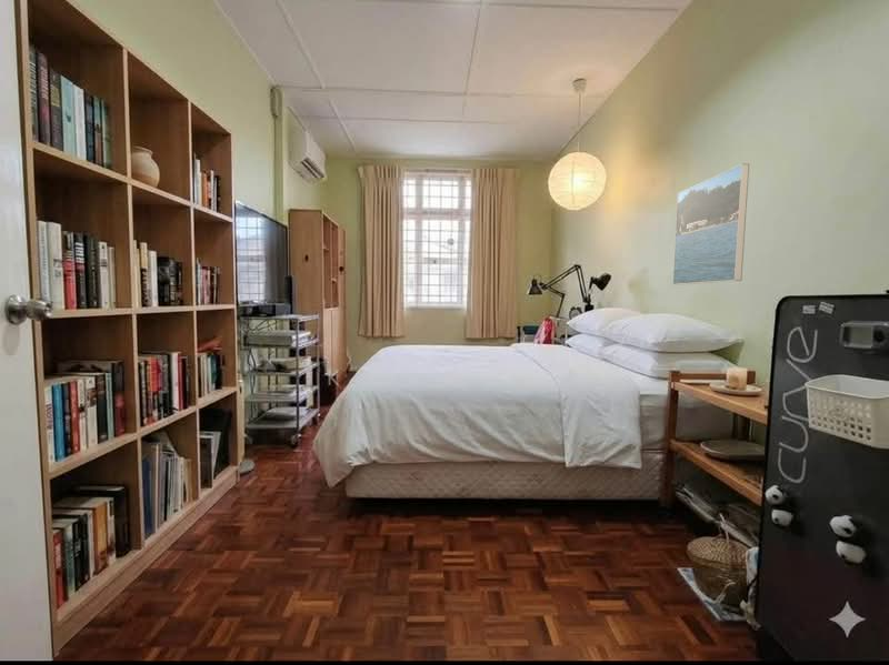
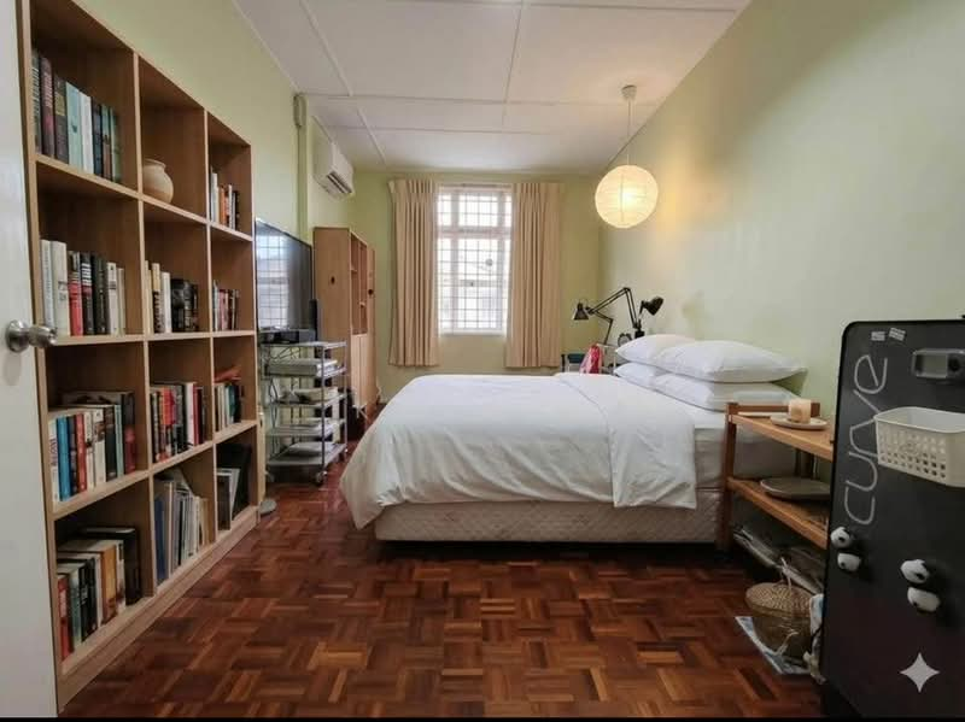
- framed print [671,162,750,286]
